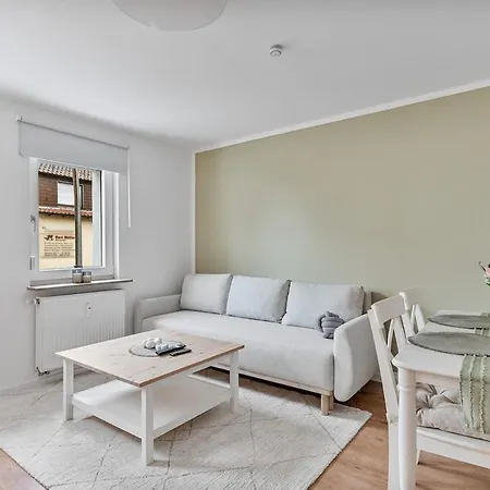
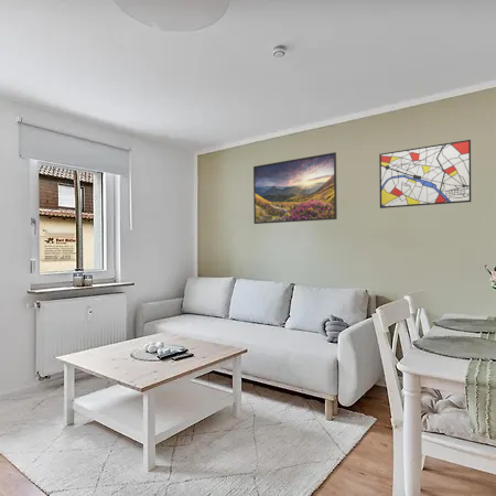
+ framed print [252,151,338,225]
+ wall art [378,139,472,209]
